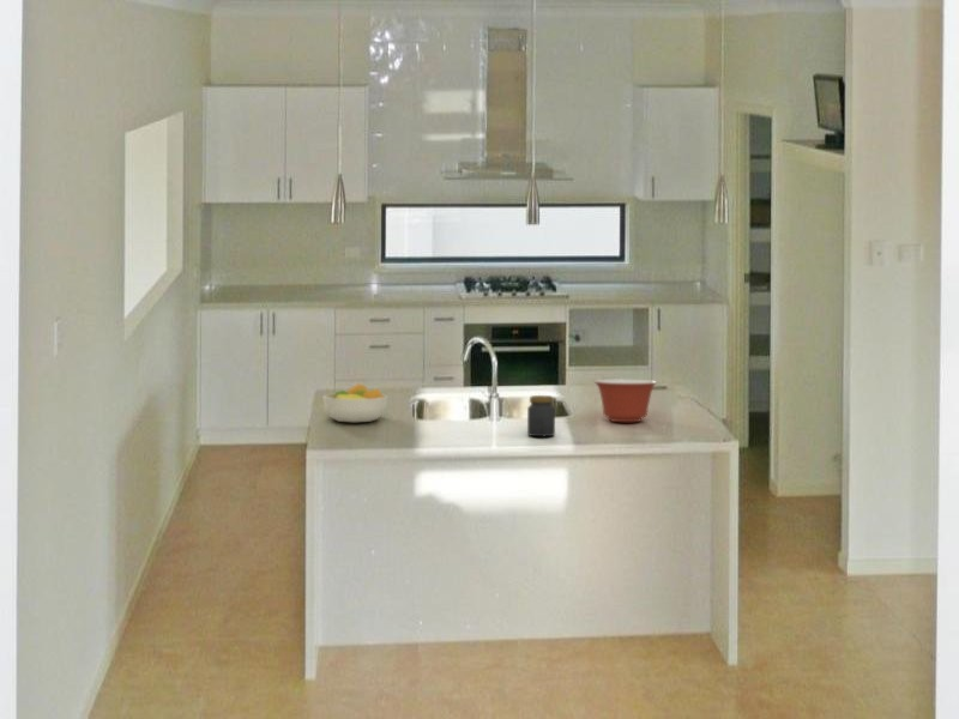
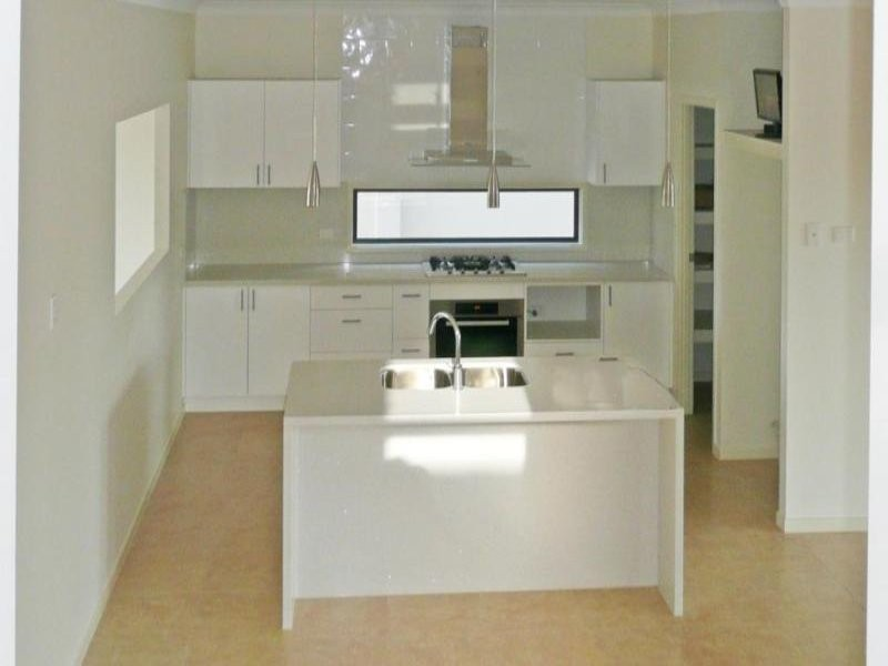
- fruit bowl [321,382,390,423]
- jar [526,394,556,437]
- mixing bowl [593,377,658,423]
